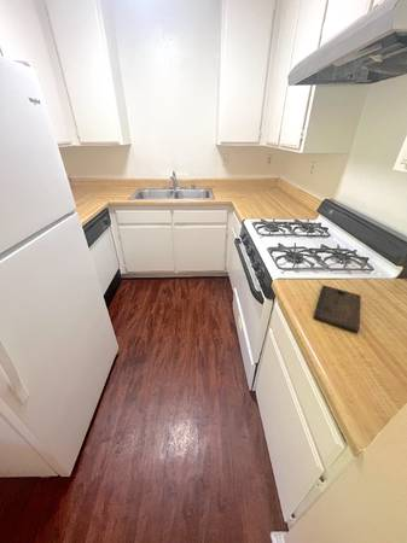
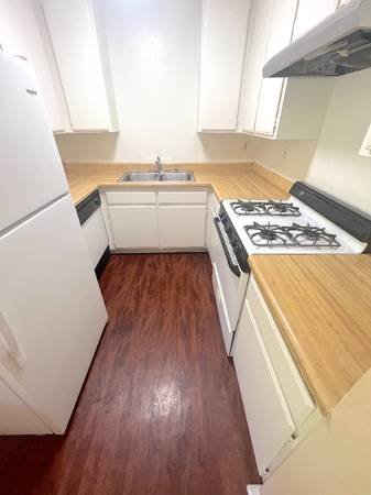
- cutting board [313,284,362,333]
